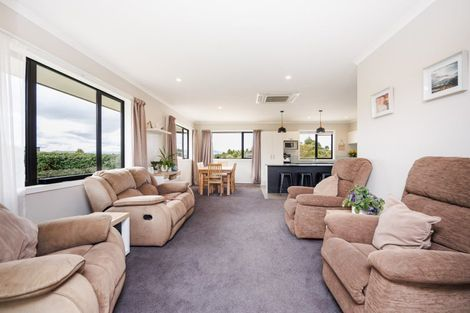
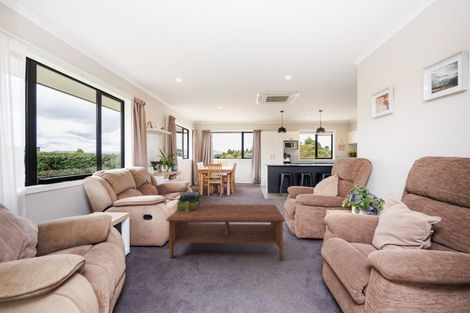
+ coffee table [165,203,286,261]
+ stack of books [175,191,201,211]
